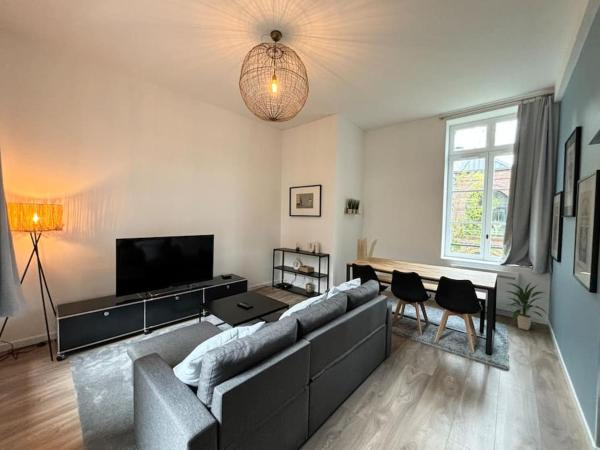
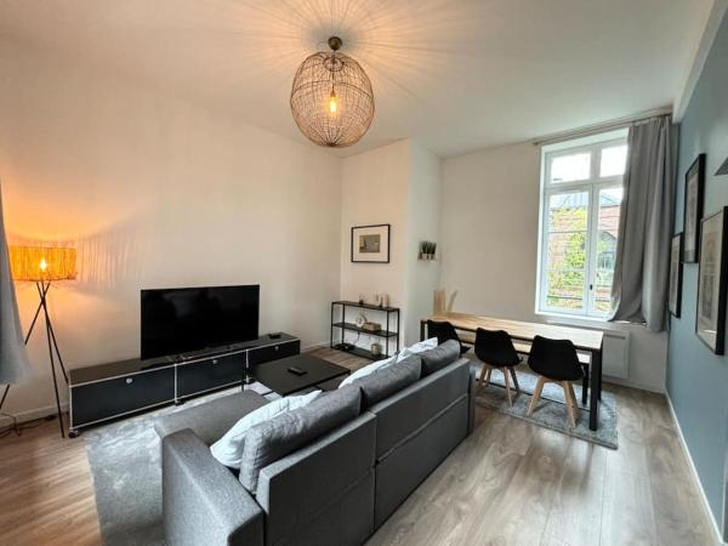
- indoor plant [506,282,548,331]
